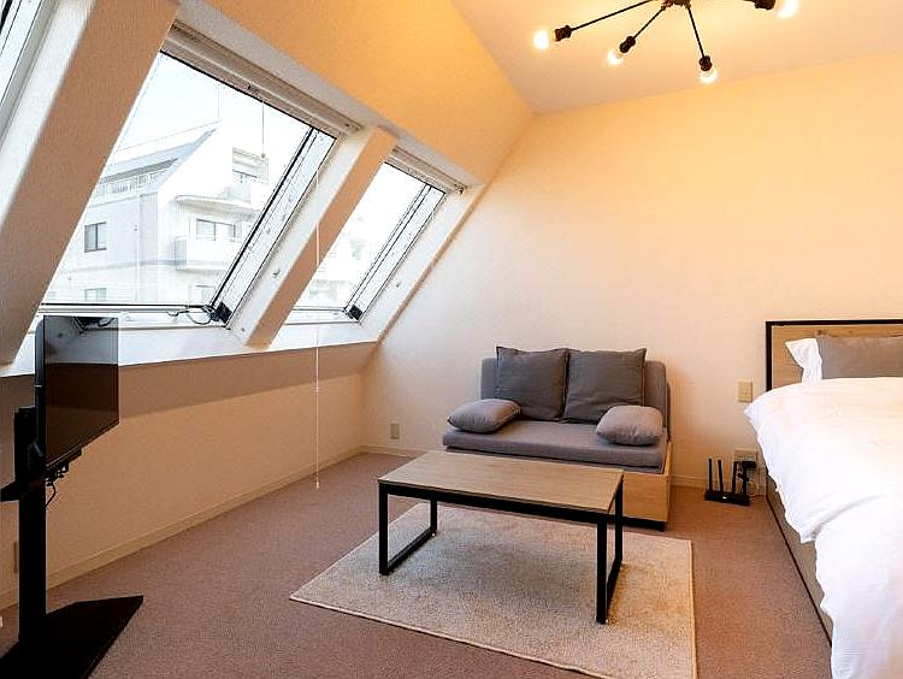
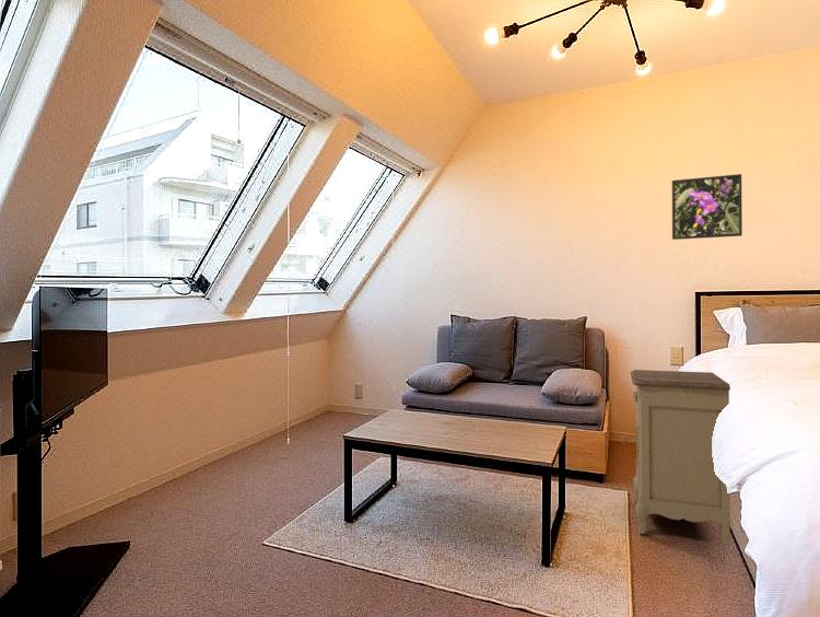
+ nightstand [620,369,731,547]
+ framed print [671,173,743,241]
